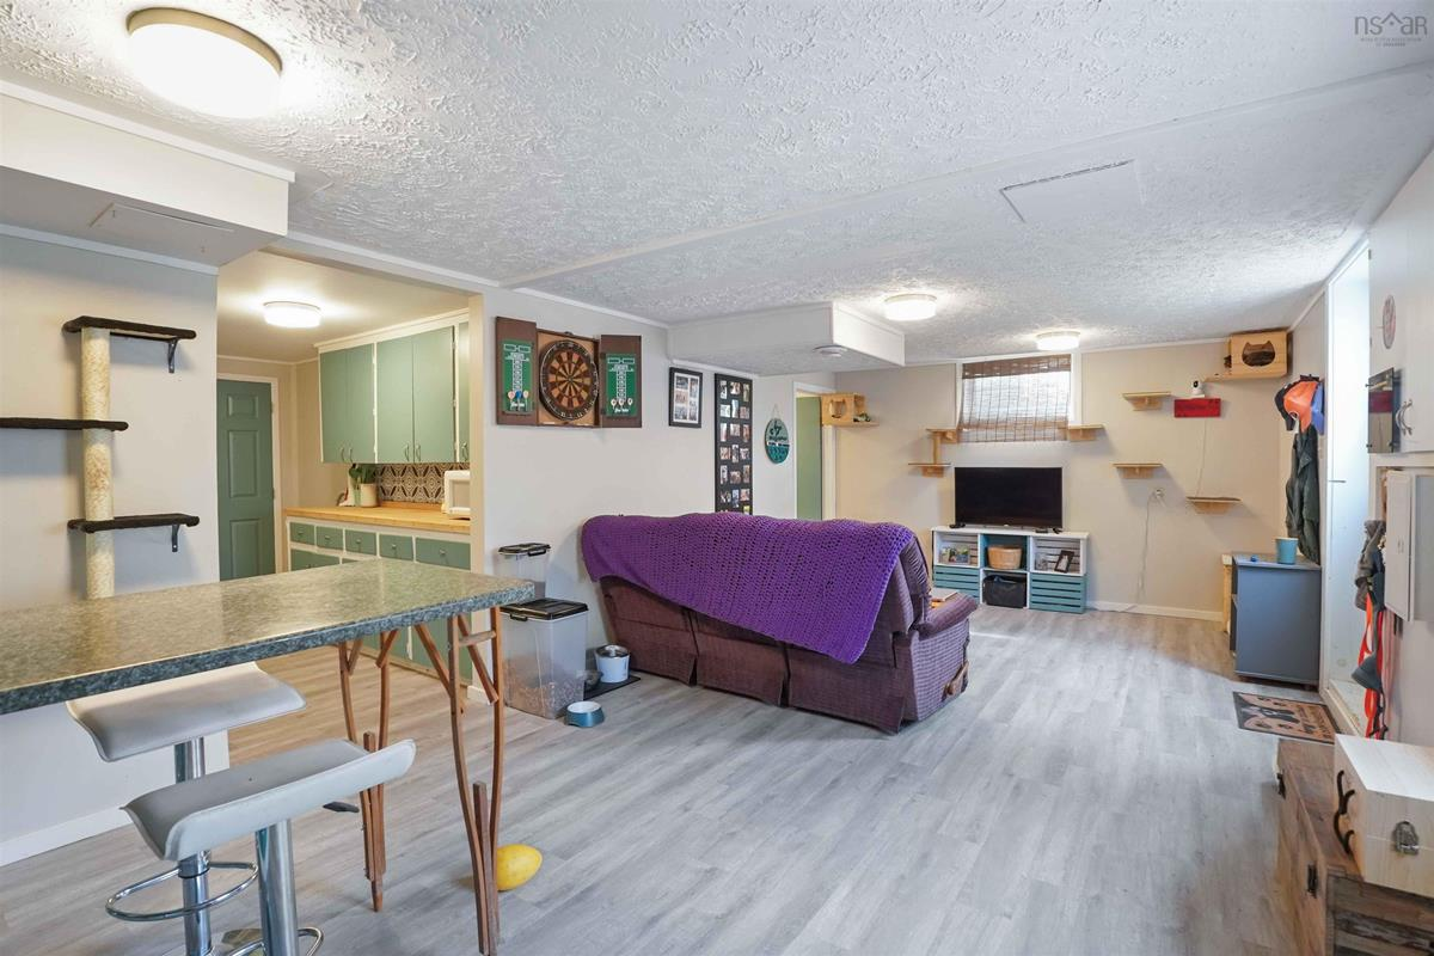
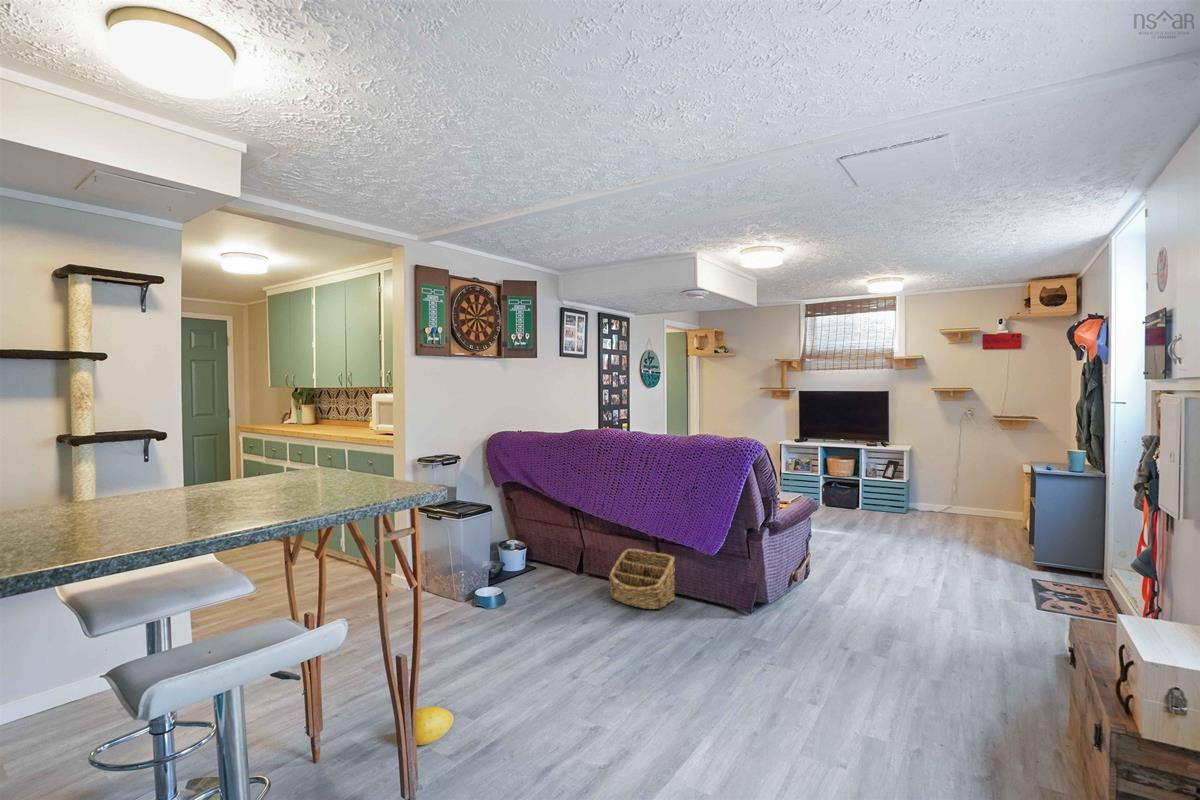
+ basket [608,548,676,610]
